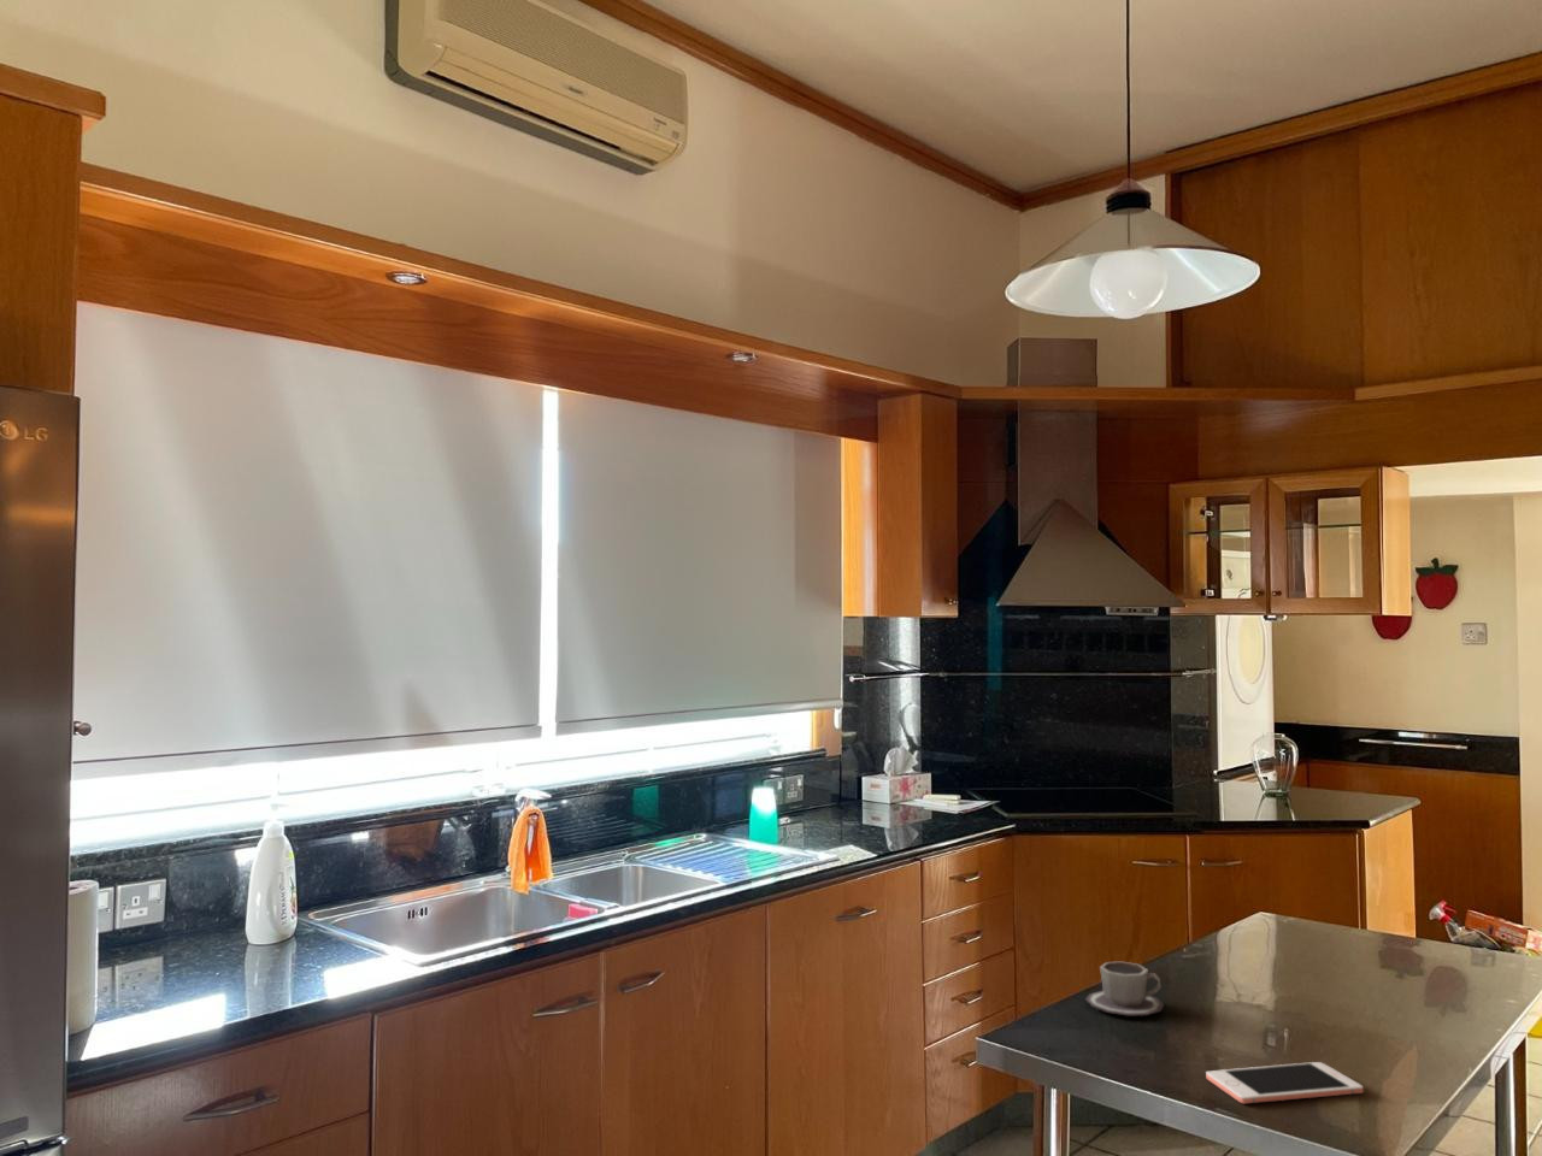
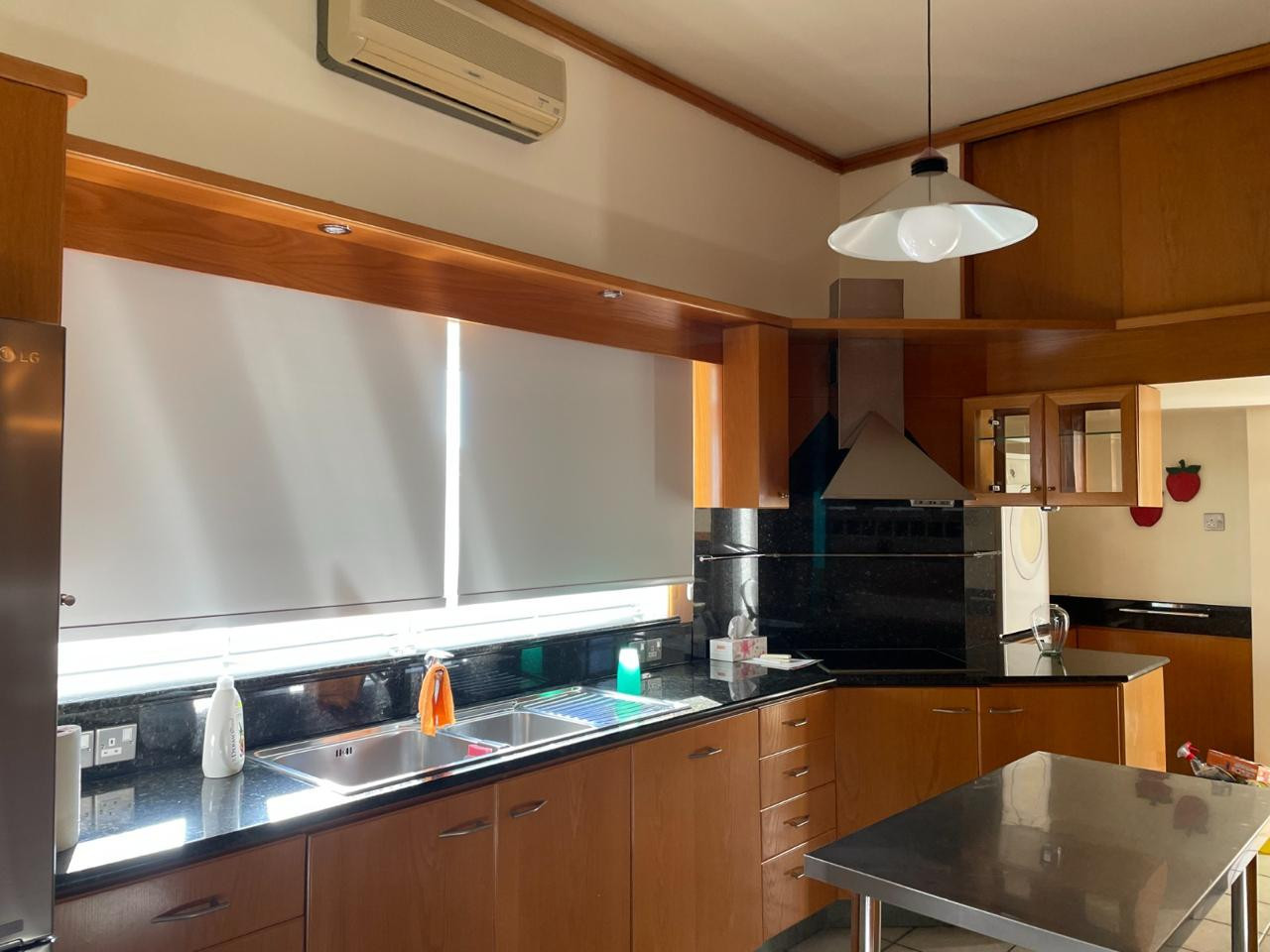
- cell phone [1204,1061,1365,1105]
- cup [1085,960,1164,1018]
